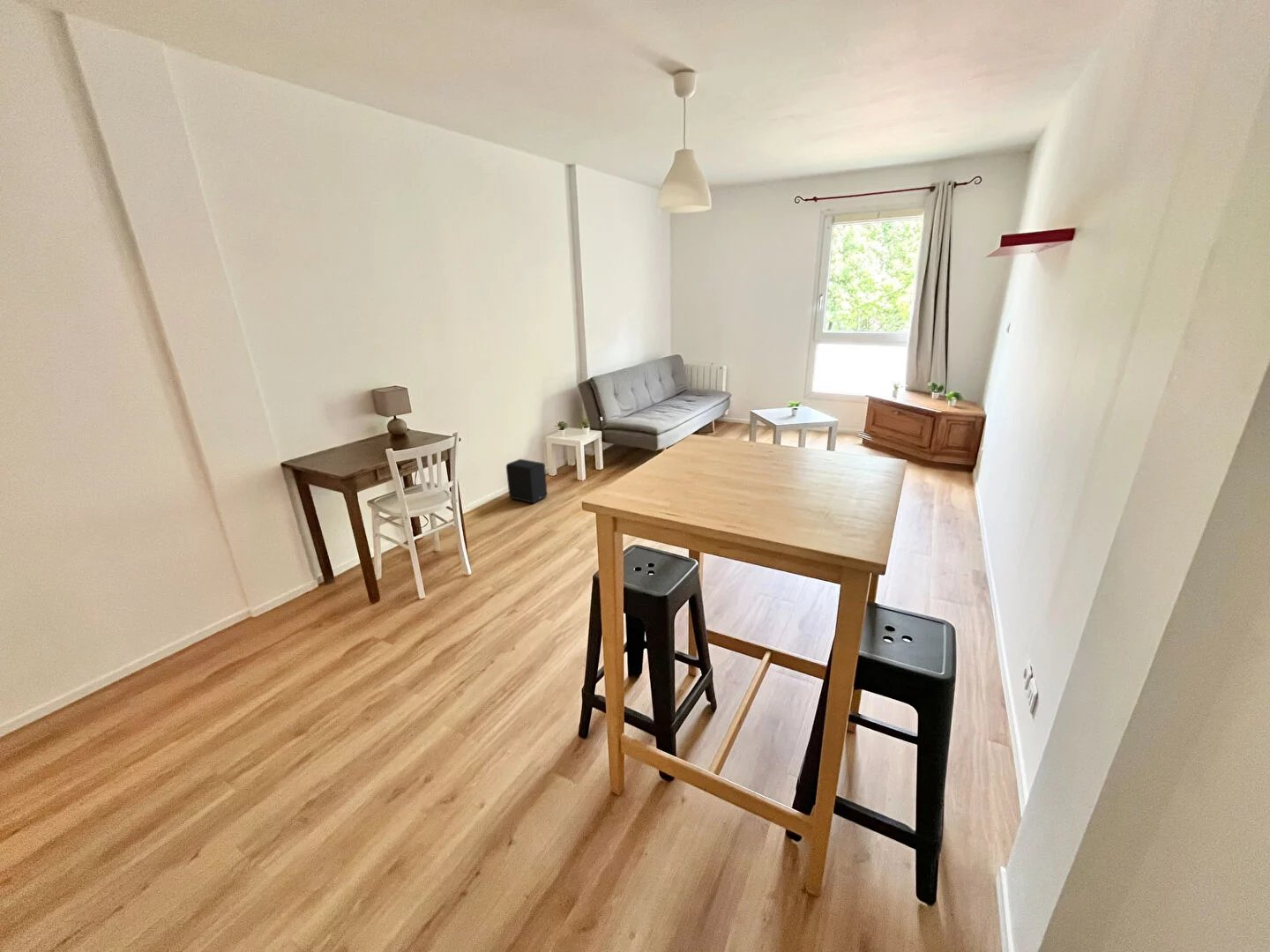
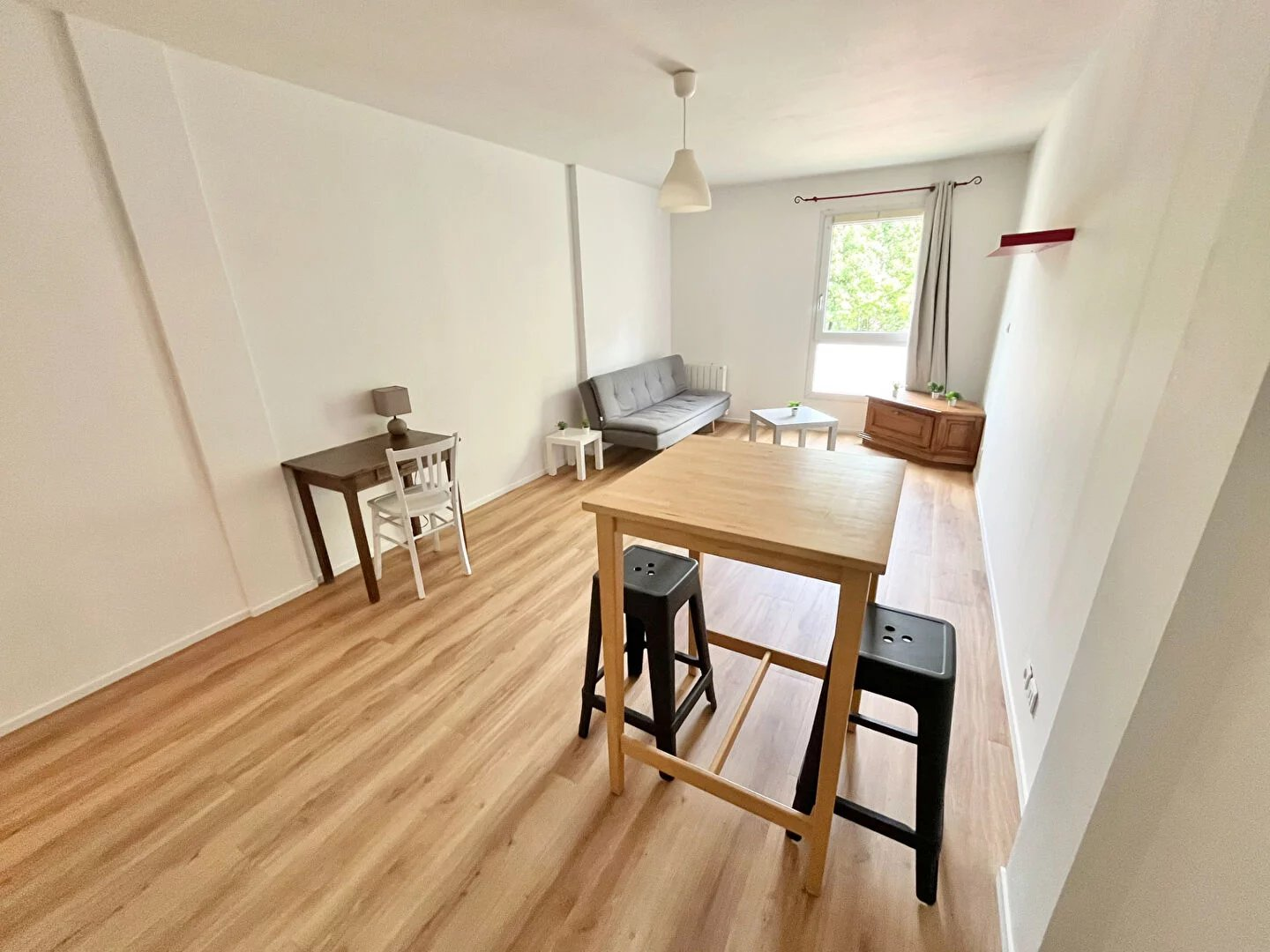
- speaker [505,458,548,504]
